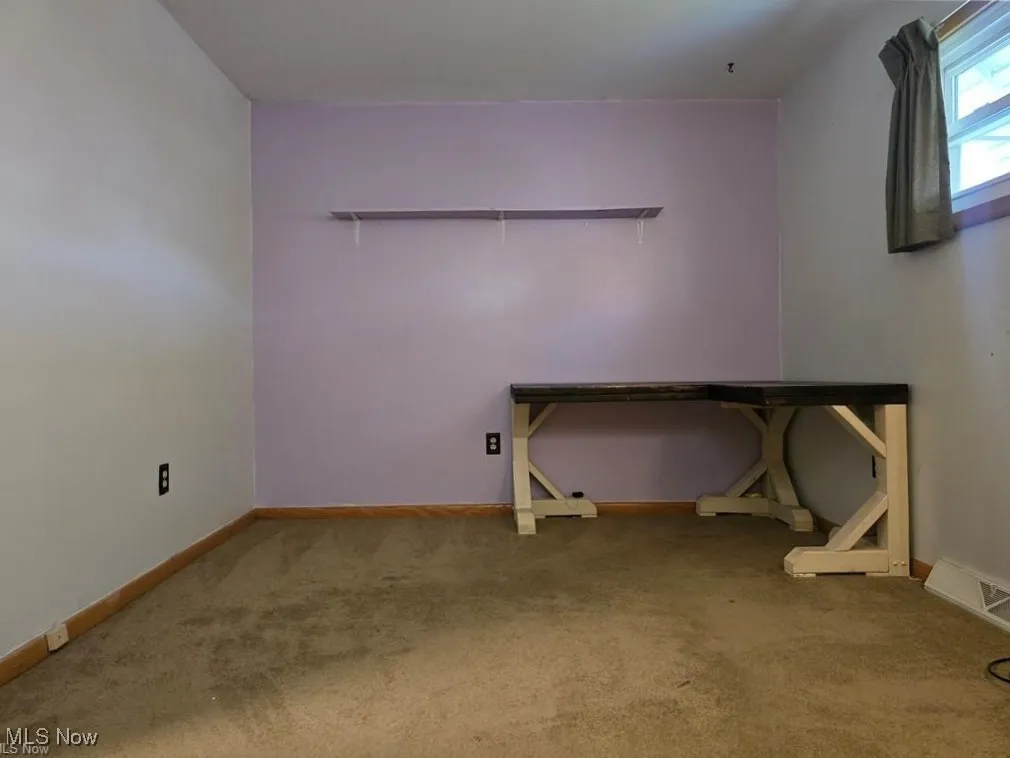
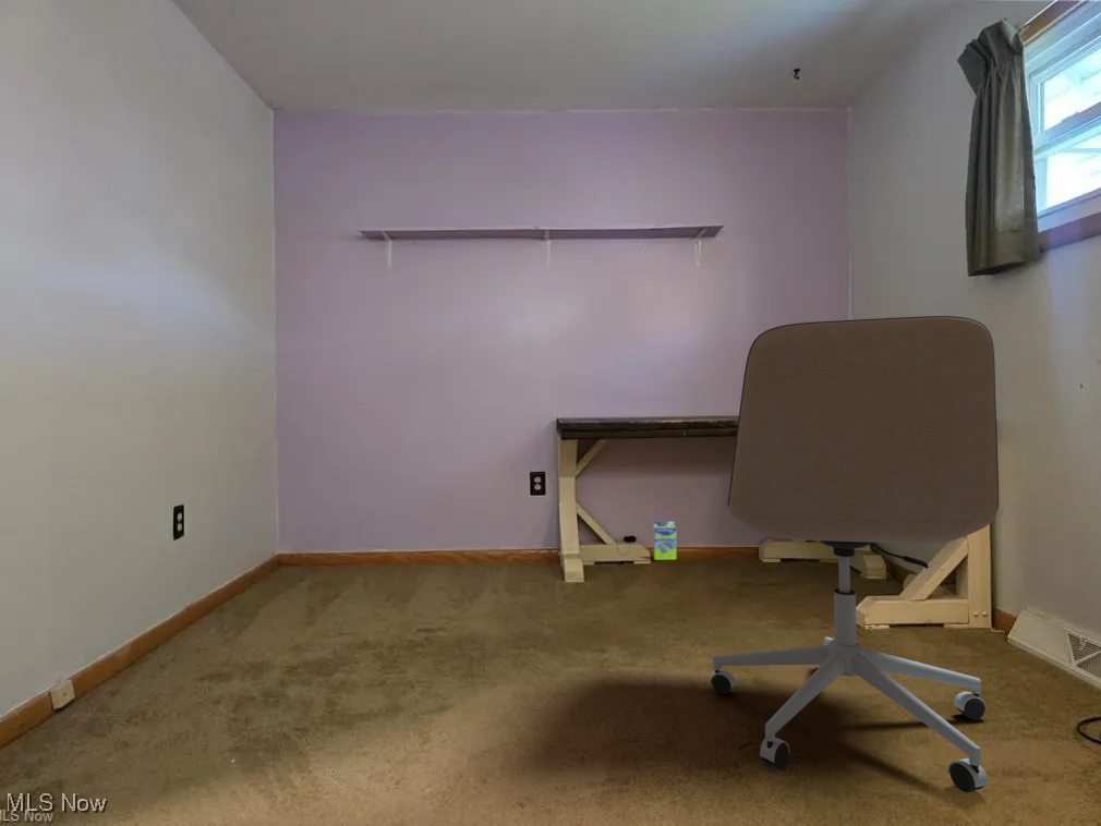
+ box [652,521,678,561]
+ office chair [710,315,1000,793]
